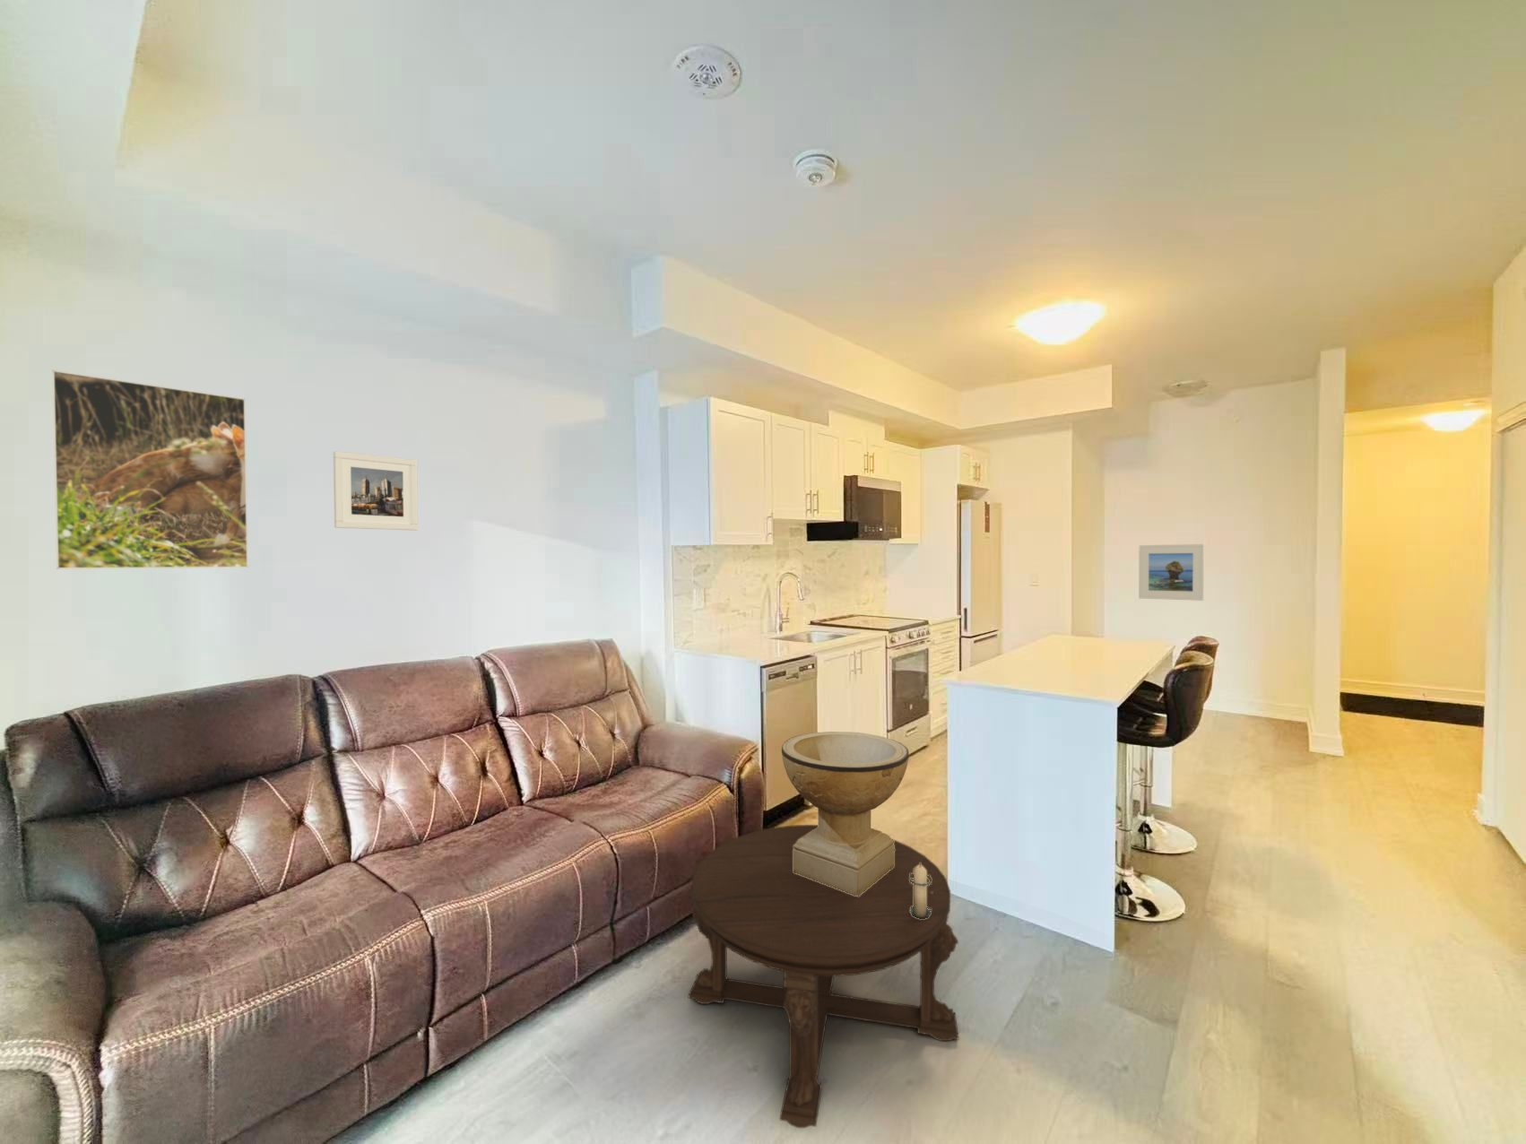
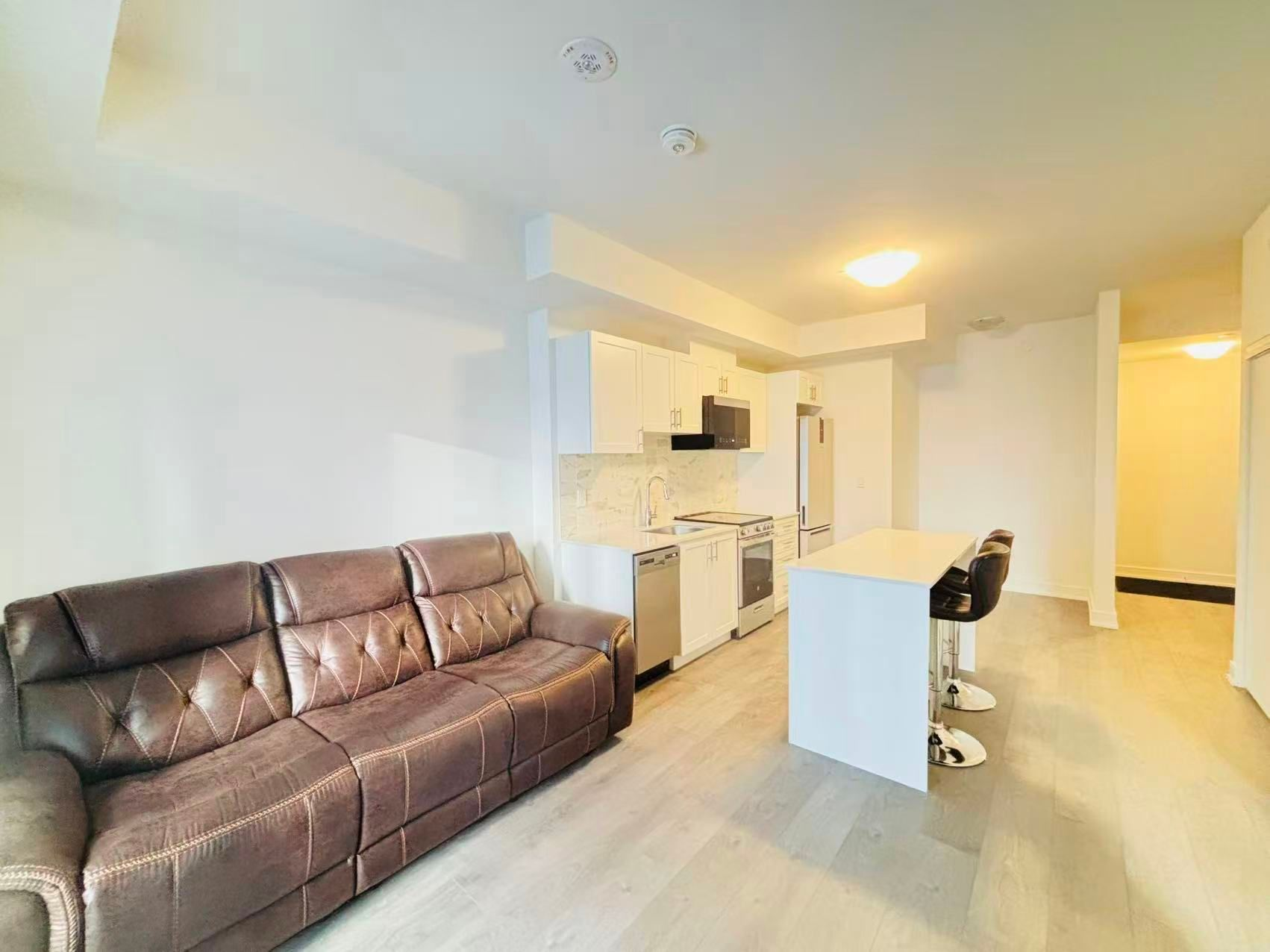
- coffee table [687,824,959,1128]
- candle [910,865,932,919]
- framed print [1138,543,1205,602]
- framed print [52,369,249,571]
- decorative bowl [781,731,910,896]
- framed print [333,451,418,531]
